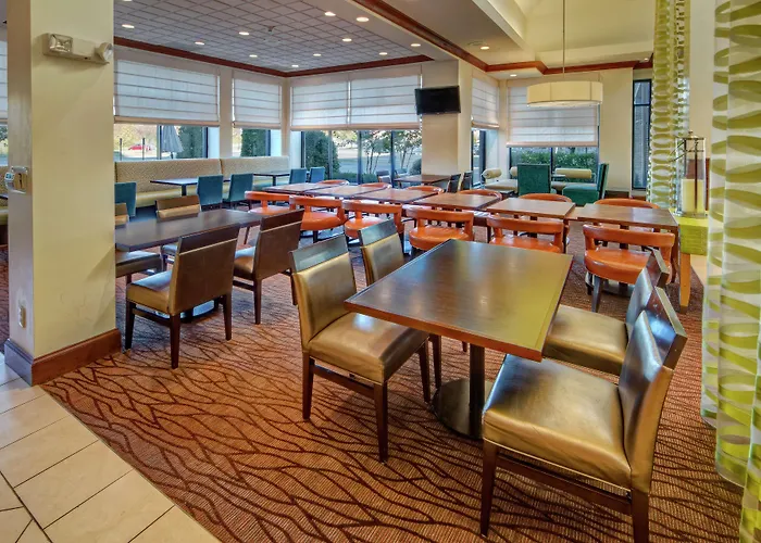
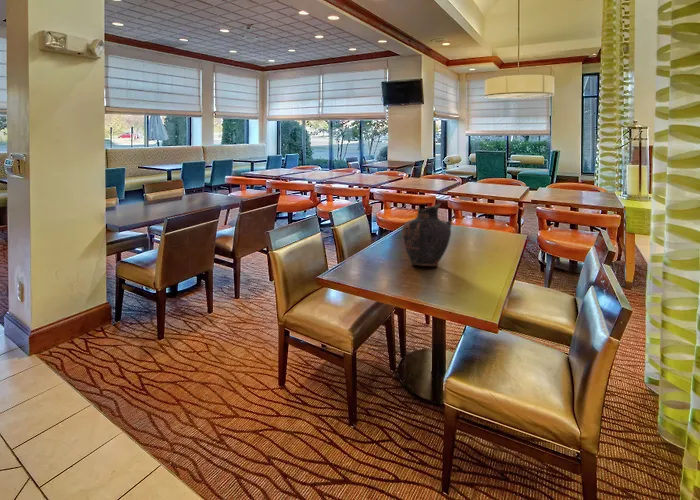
+ vase [401,202,453,267]
